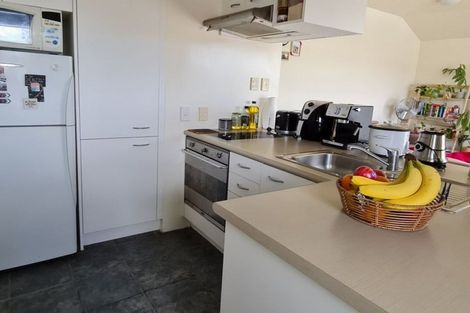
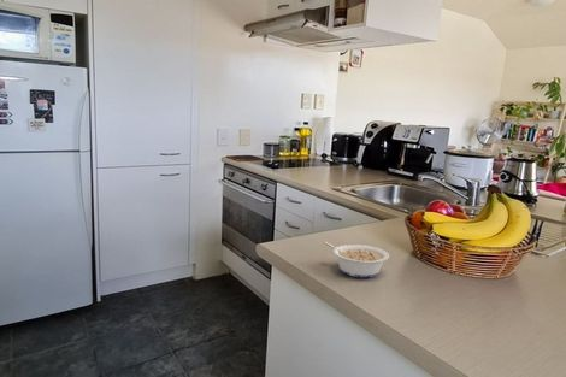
+ legume [323,241,390,278]
